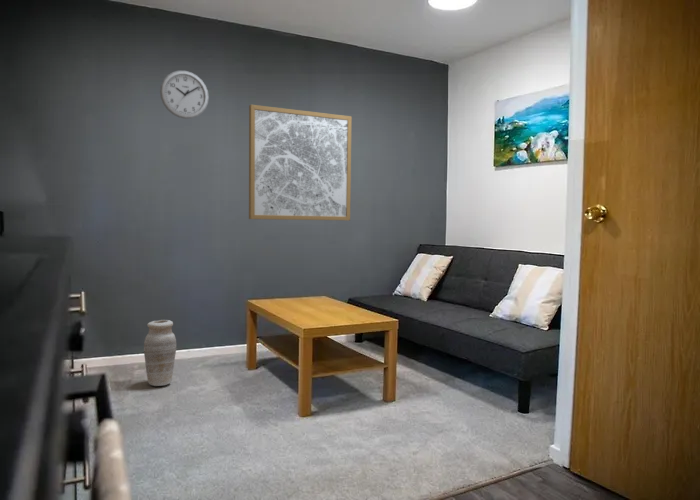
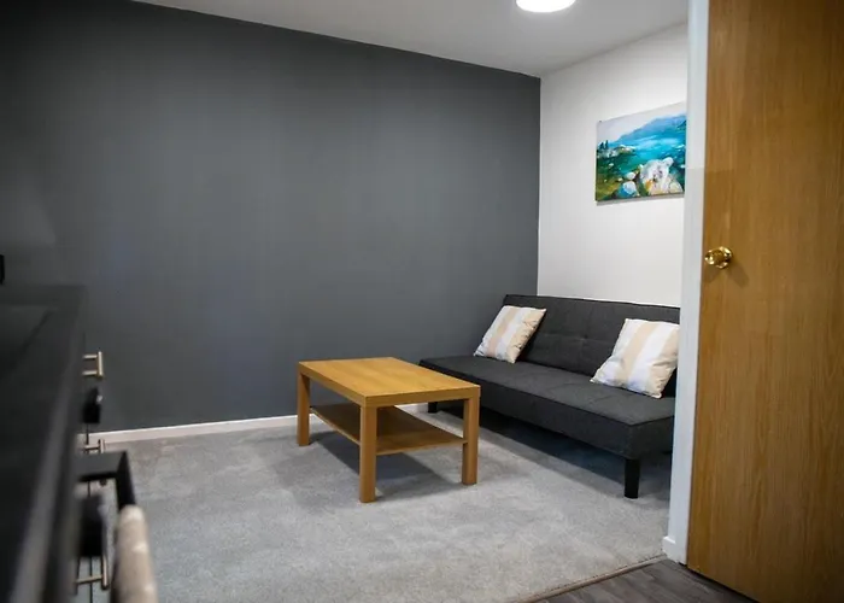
- vase [143,319,177,387]
- wall clock [159,70,210,120]
- wall art [248,104,353,221]
